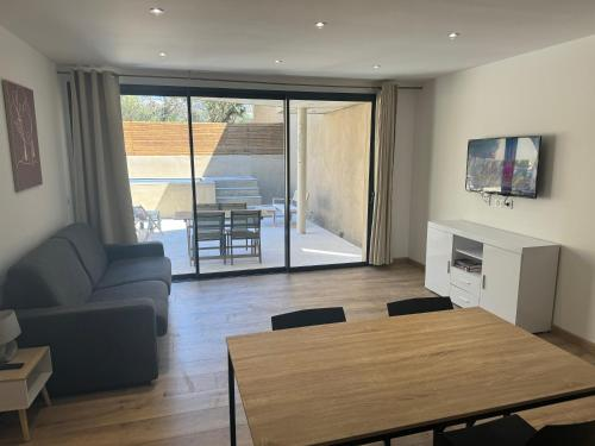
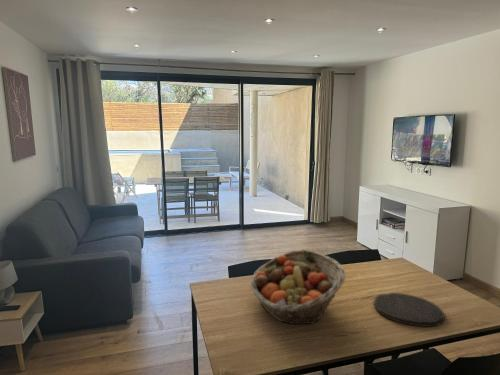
+ plate [373,292,446,328]
+ fruit basket [250,249,346,325]
